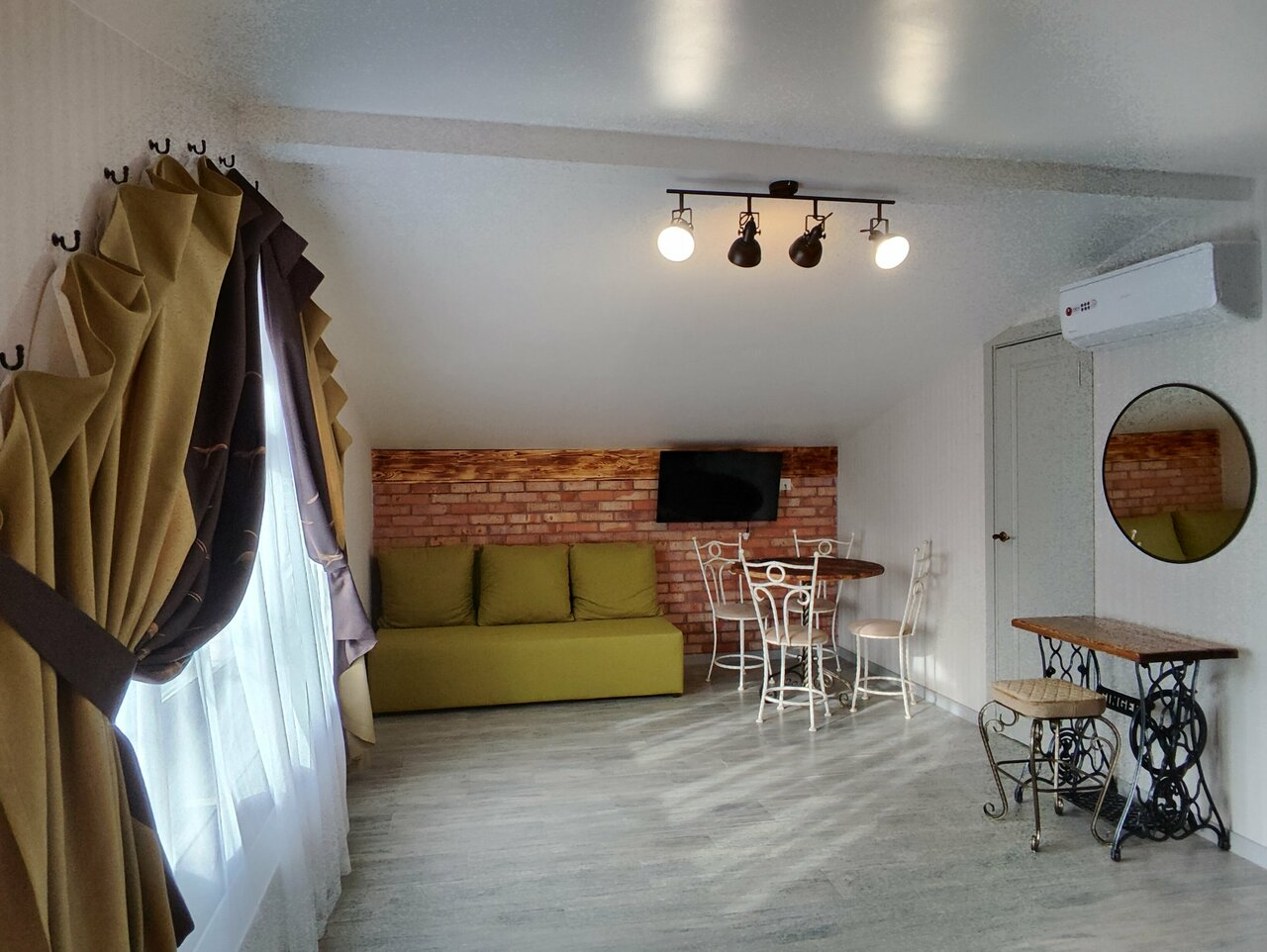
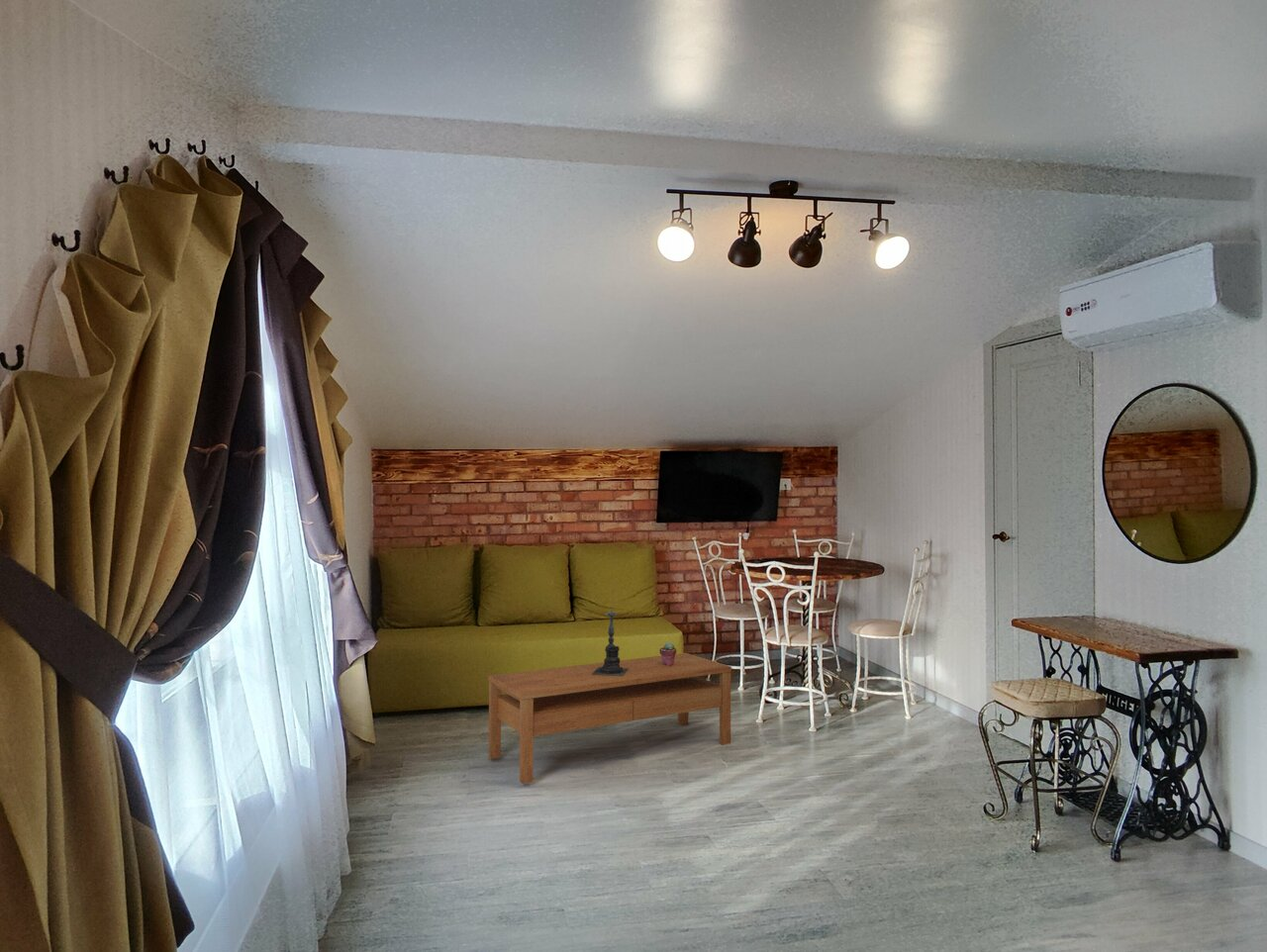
+ potted succulent [658,641,677,666]
+ candle holder [591,609,629,676]
+ coffee table [488,652,732,785]
